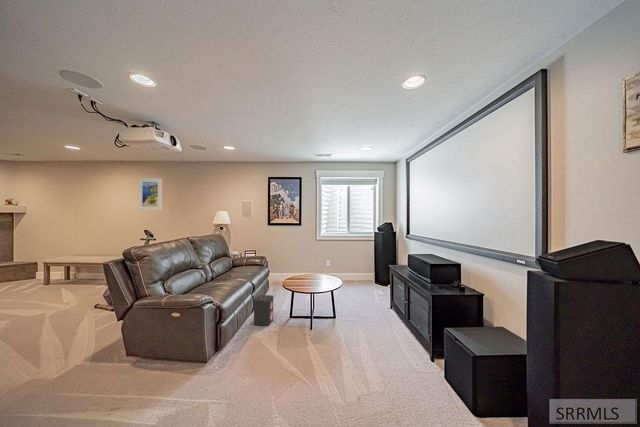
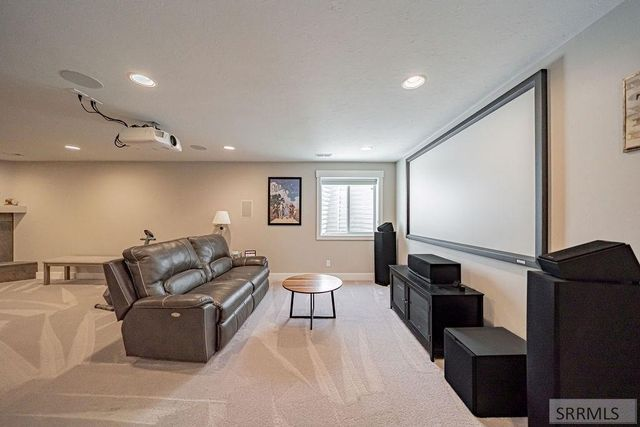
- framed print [138,177,163,211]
- speaker [253,294,274,327]
